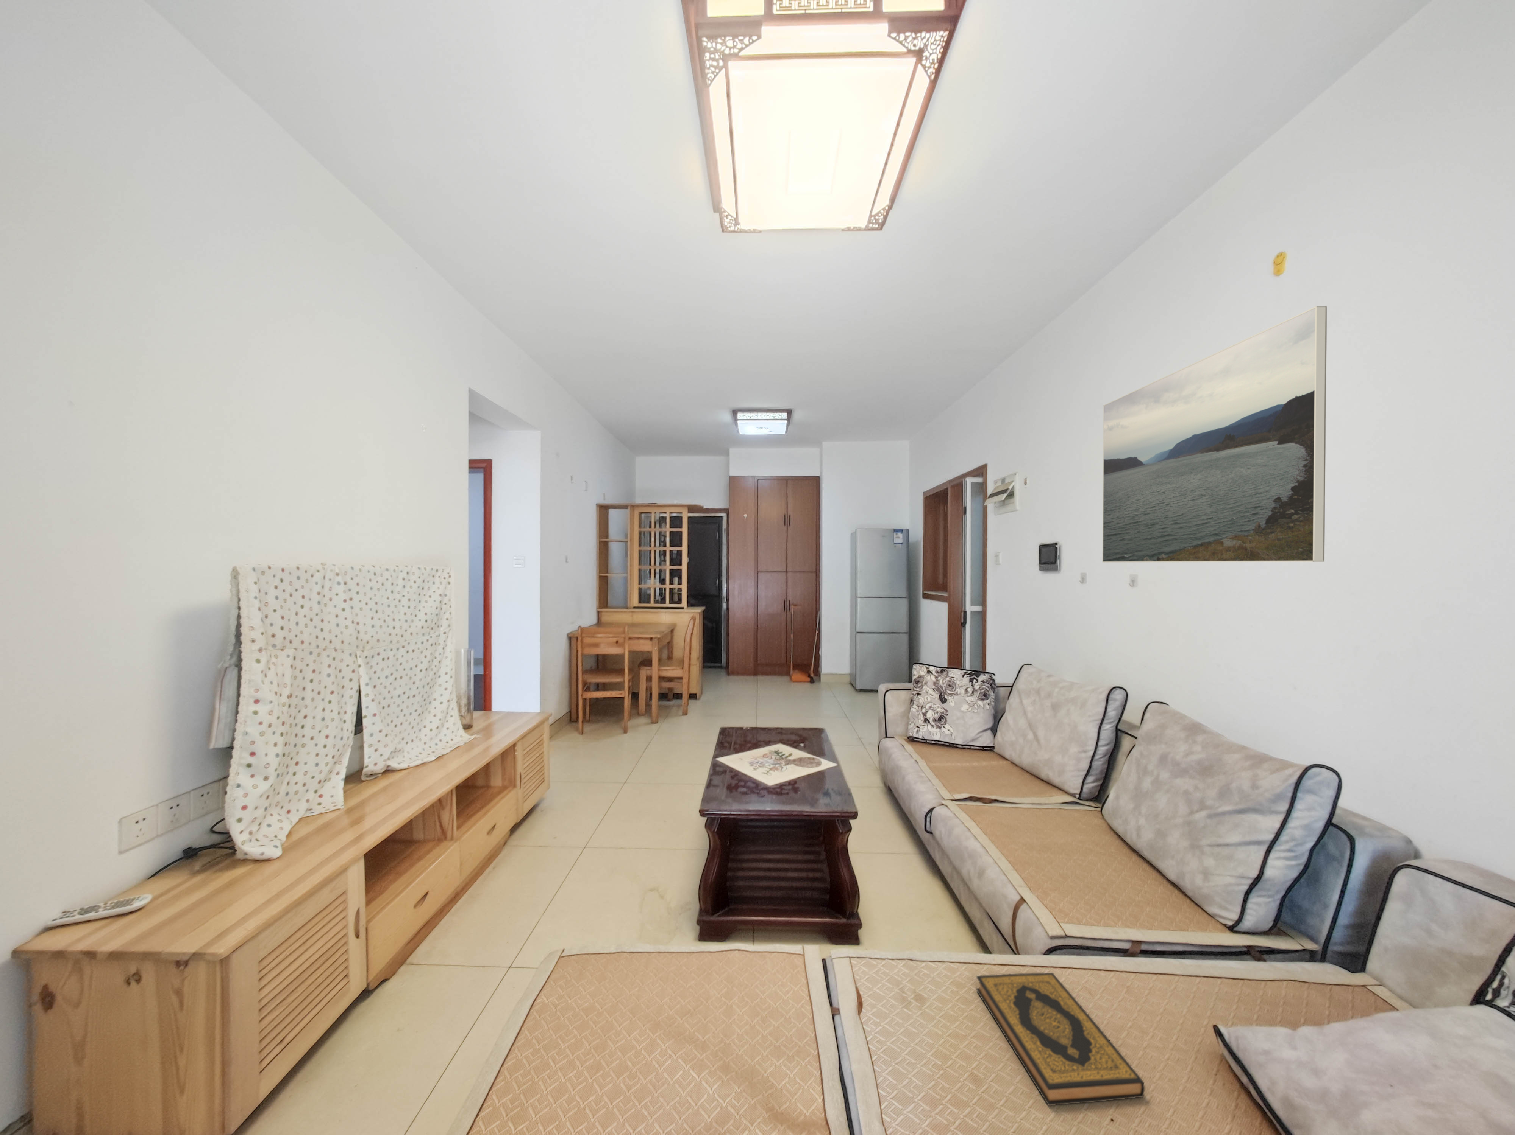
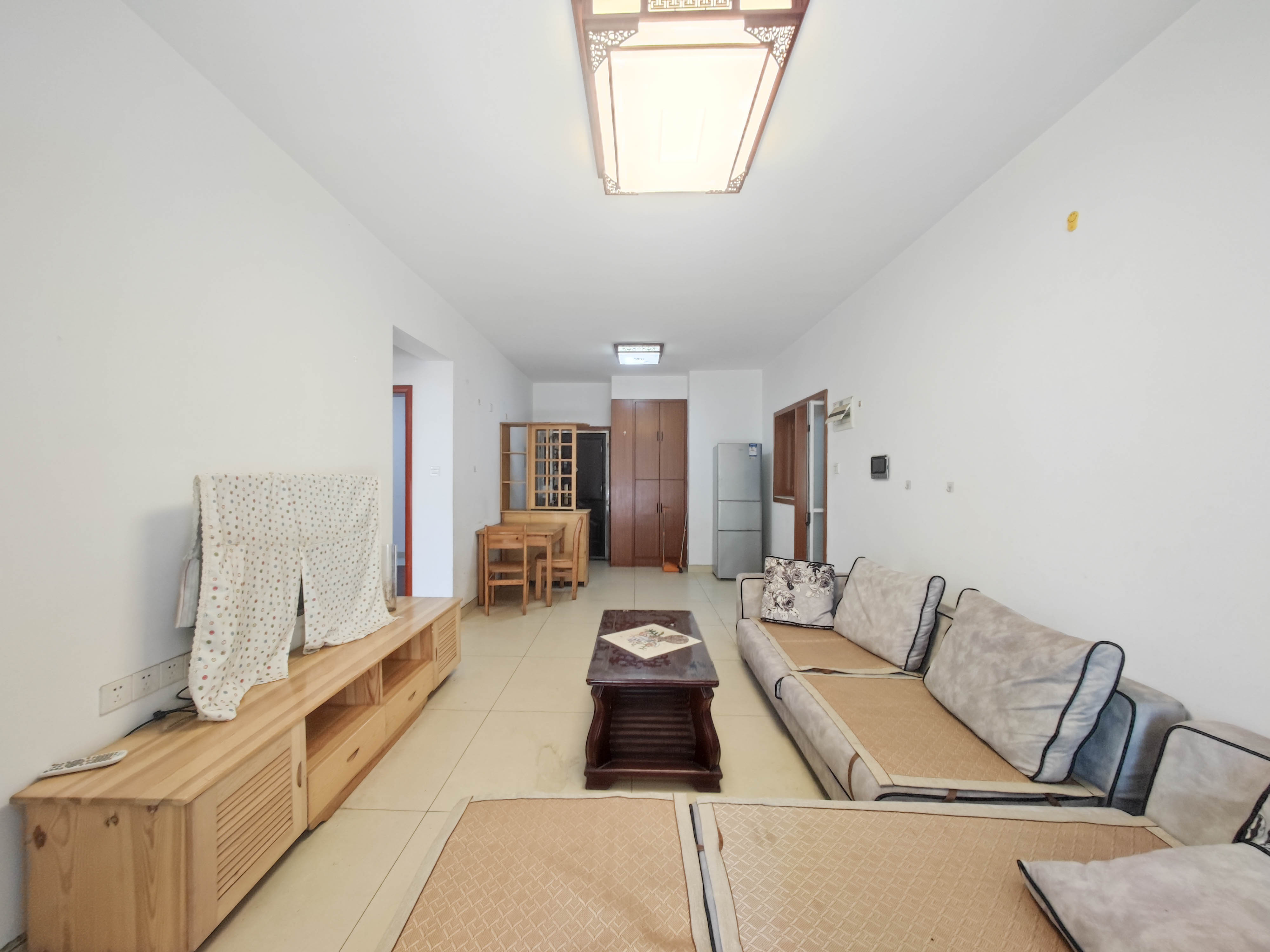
- hardback book [976,973,1145,1106]
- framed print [1102,305,1328,563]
